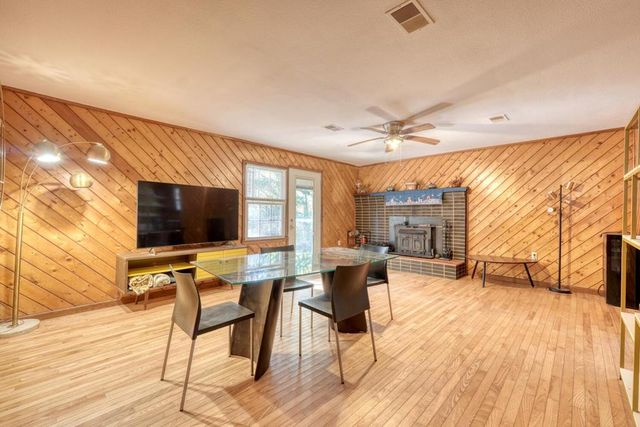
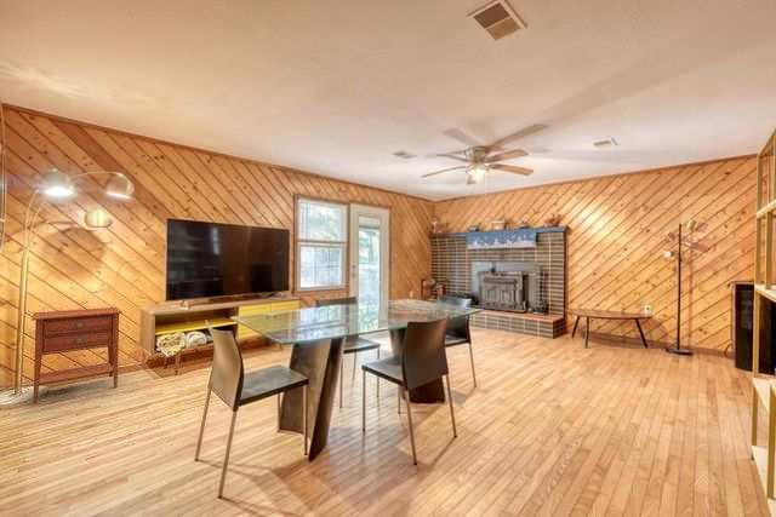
+ nightstand [30,306,124,404]
